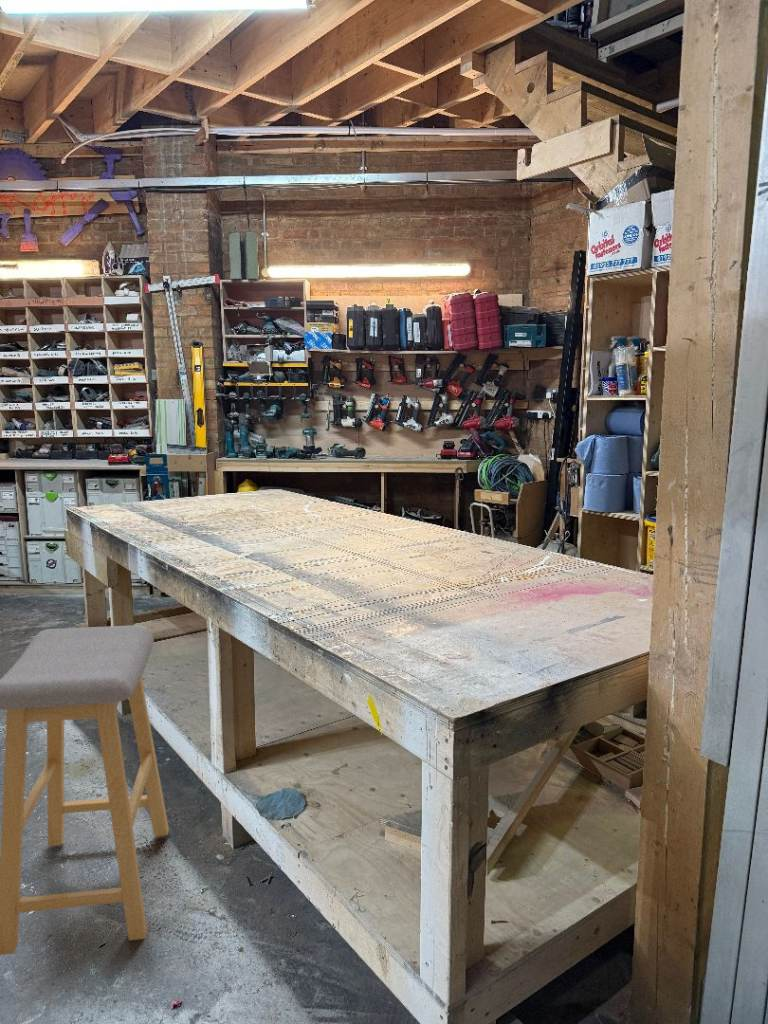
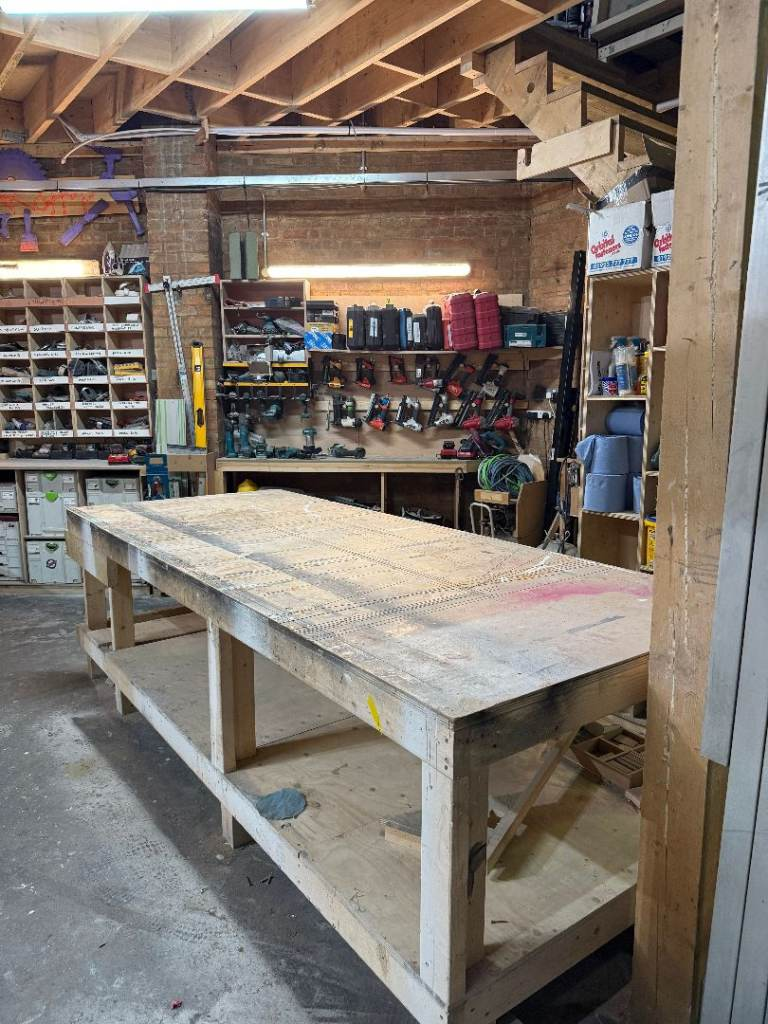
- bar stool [0,624,170,956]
